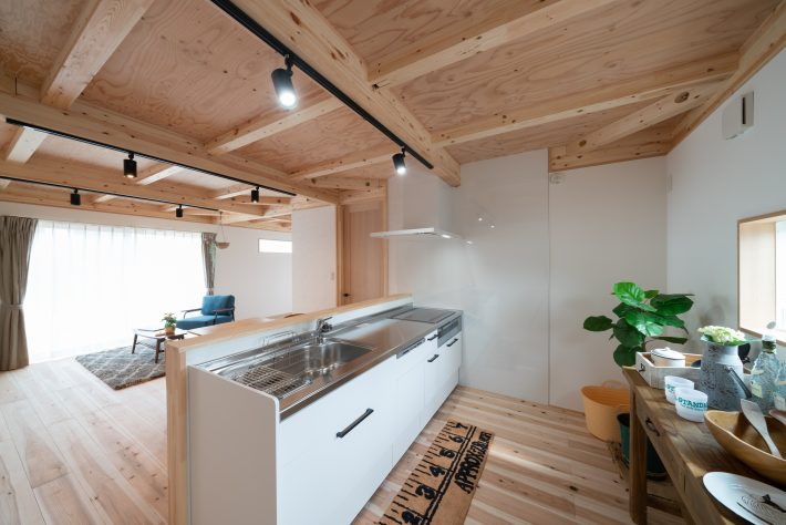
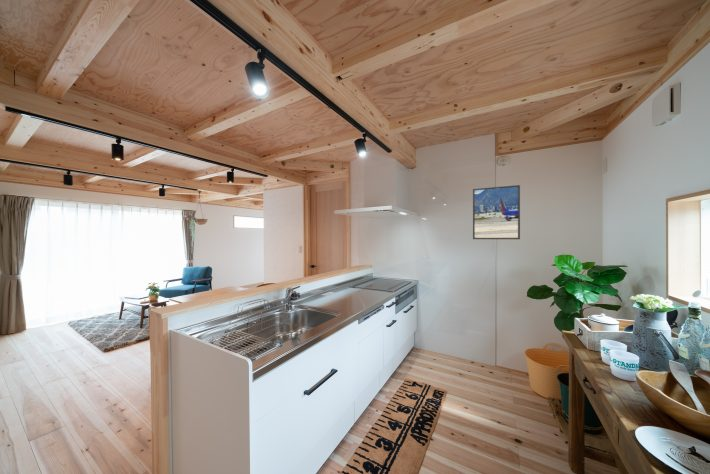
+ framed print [472,184,521,240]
